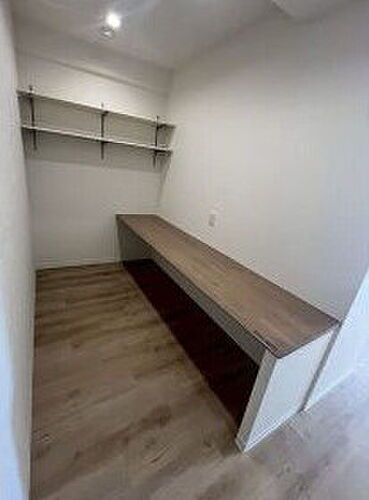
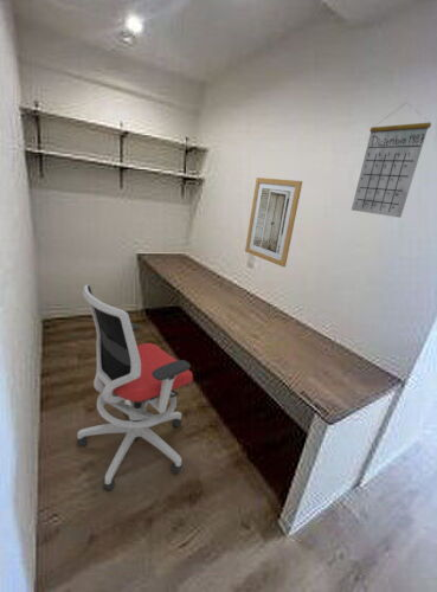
+ office chair [76,284,194,491]
+ wall art [244,176,303,268]
+ calendar [351,102,432,219]
